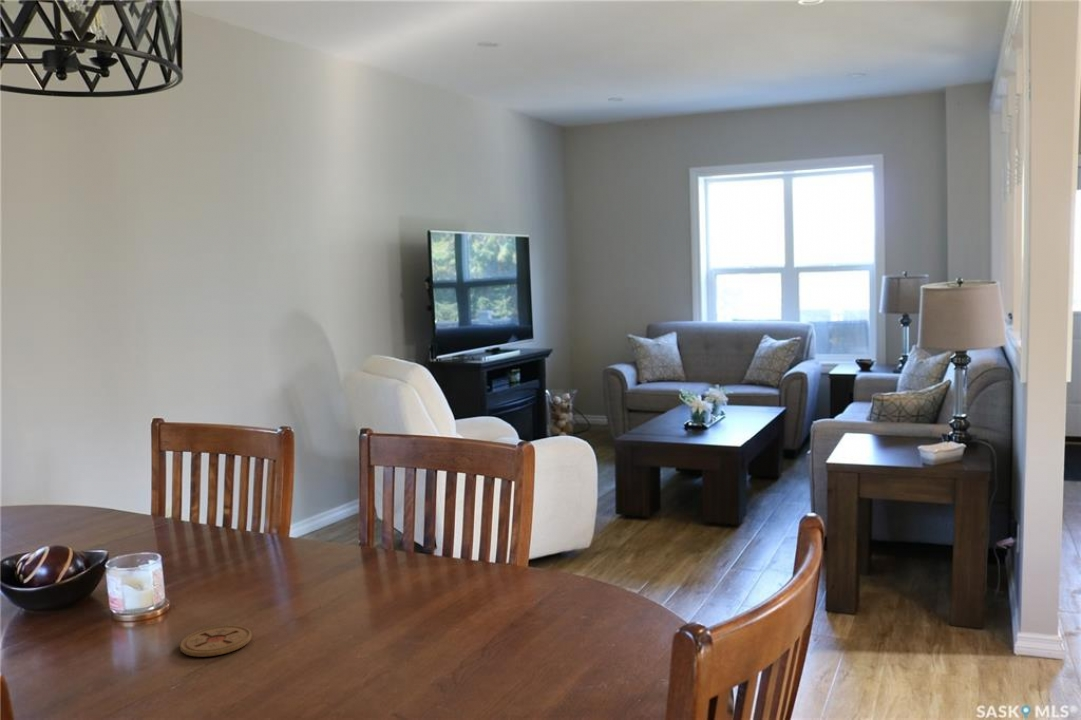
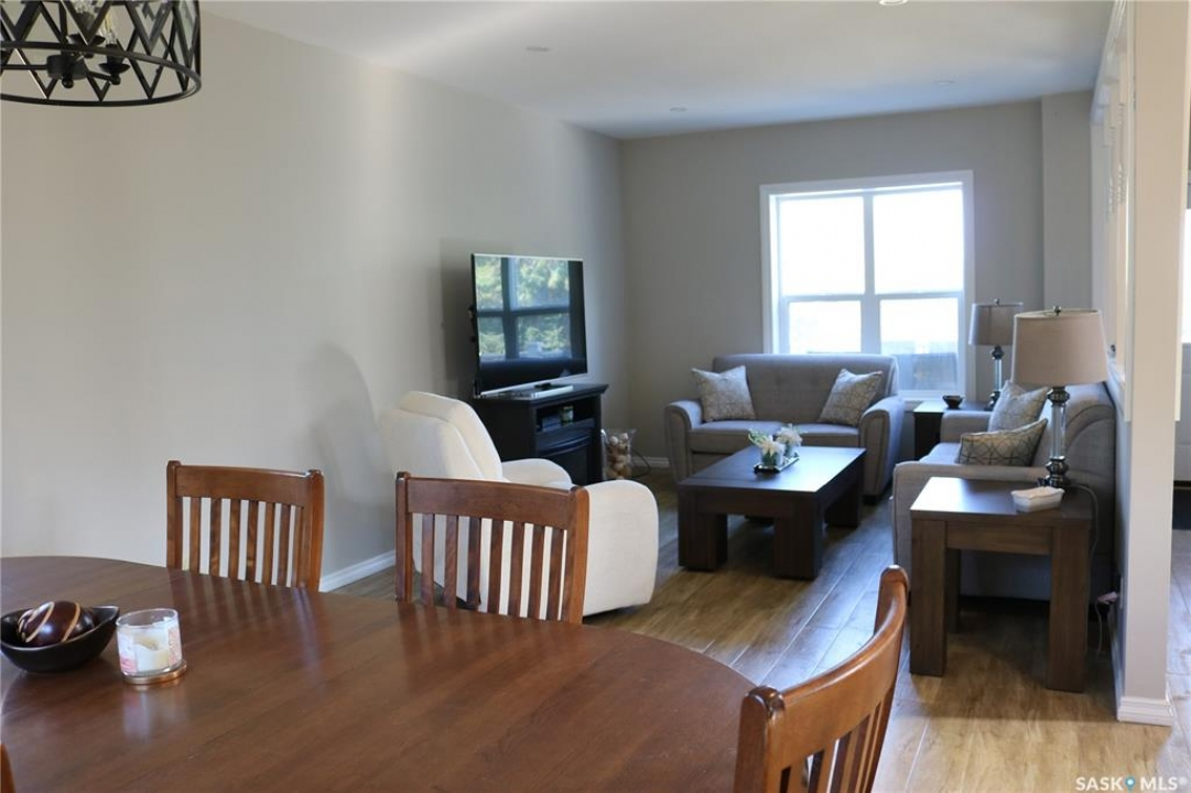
- coaster [179,625,253,658]
